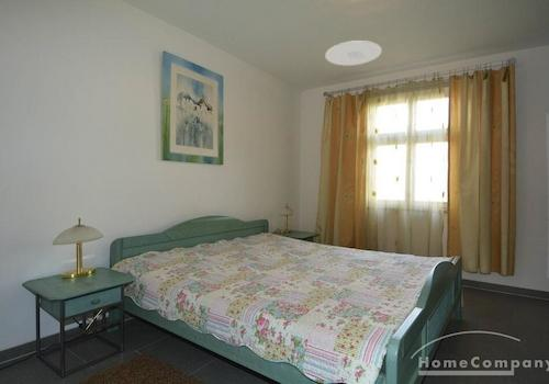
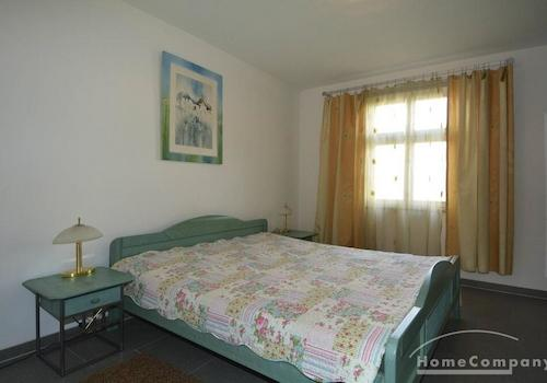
- ceiling light [324,39,383,67]
